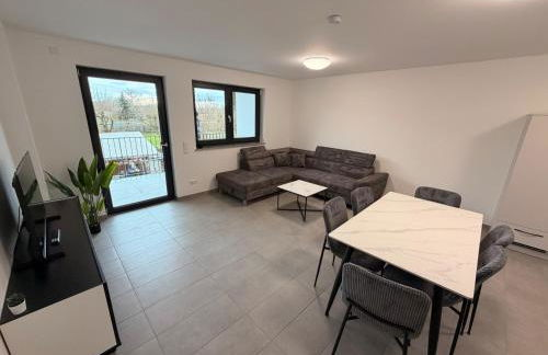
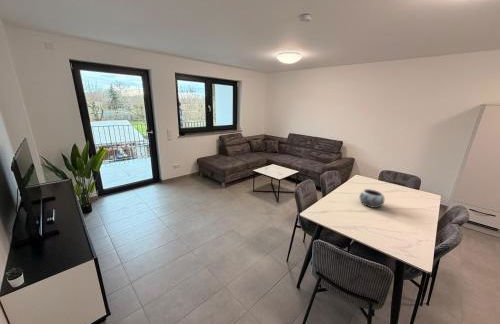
+ decorative bowl [359,188,385,209]
